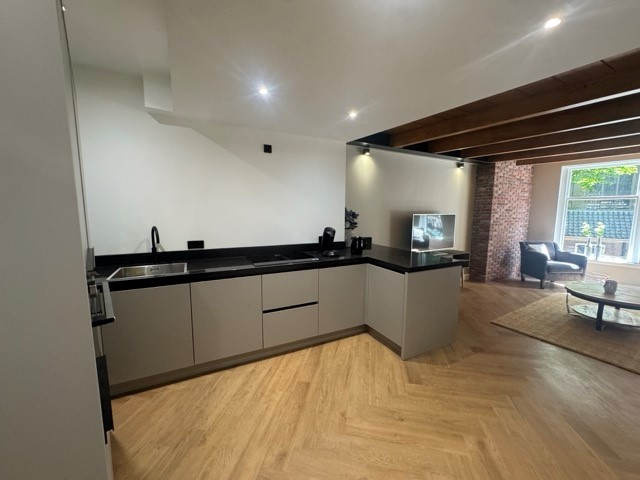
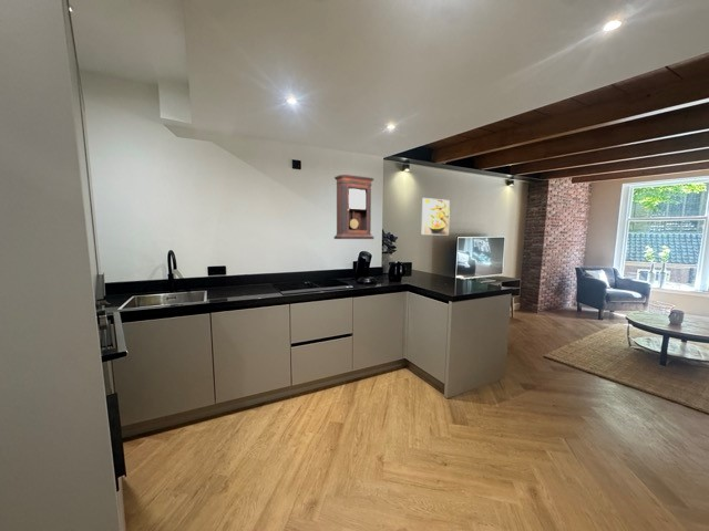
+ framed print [421,197,451,236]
+ pendulum clock [333,174,376,240]
